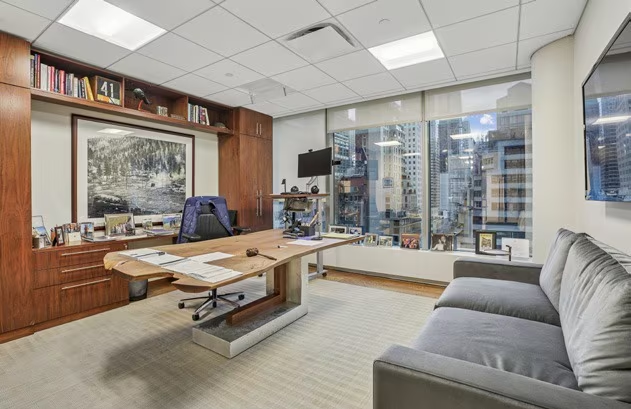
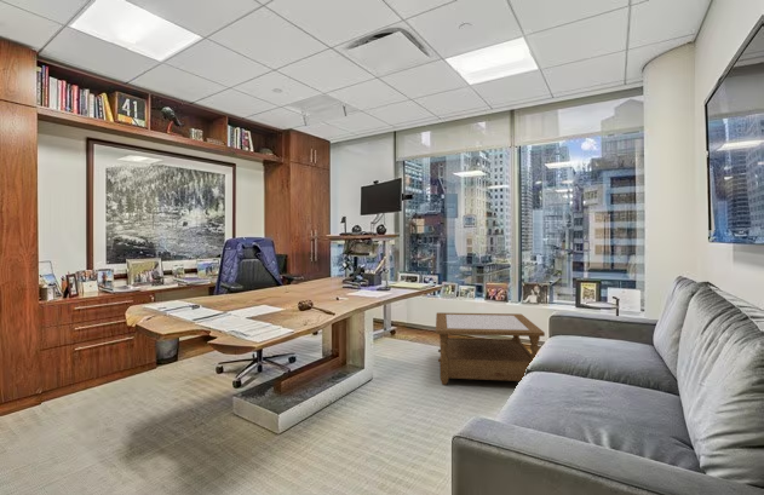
+ coffee table [435,311,546,386]
